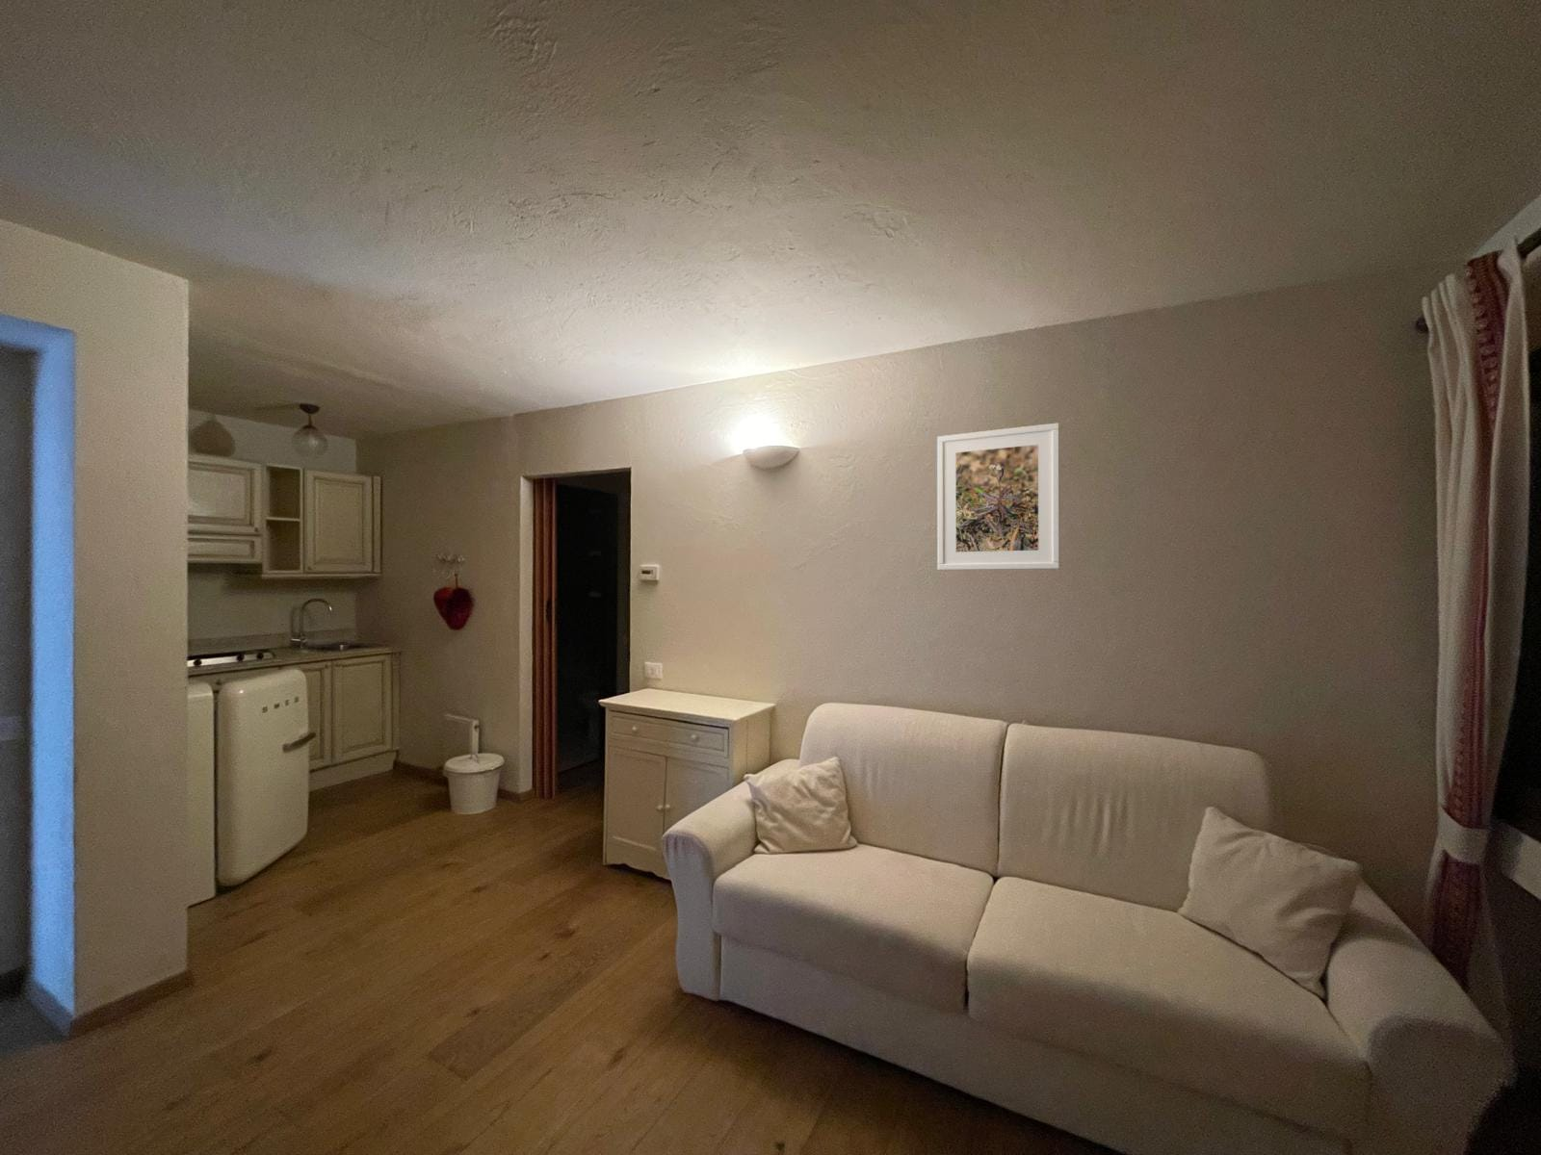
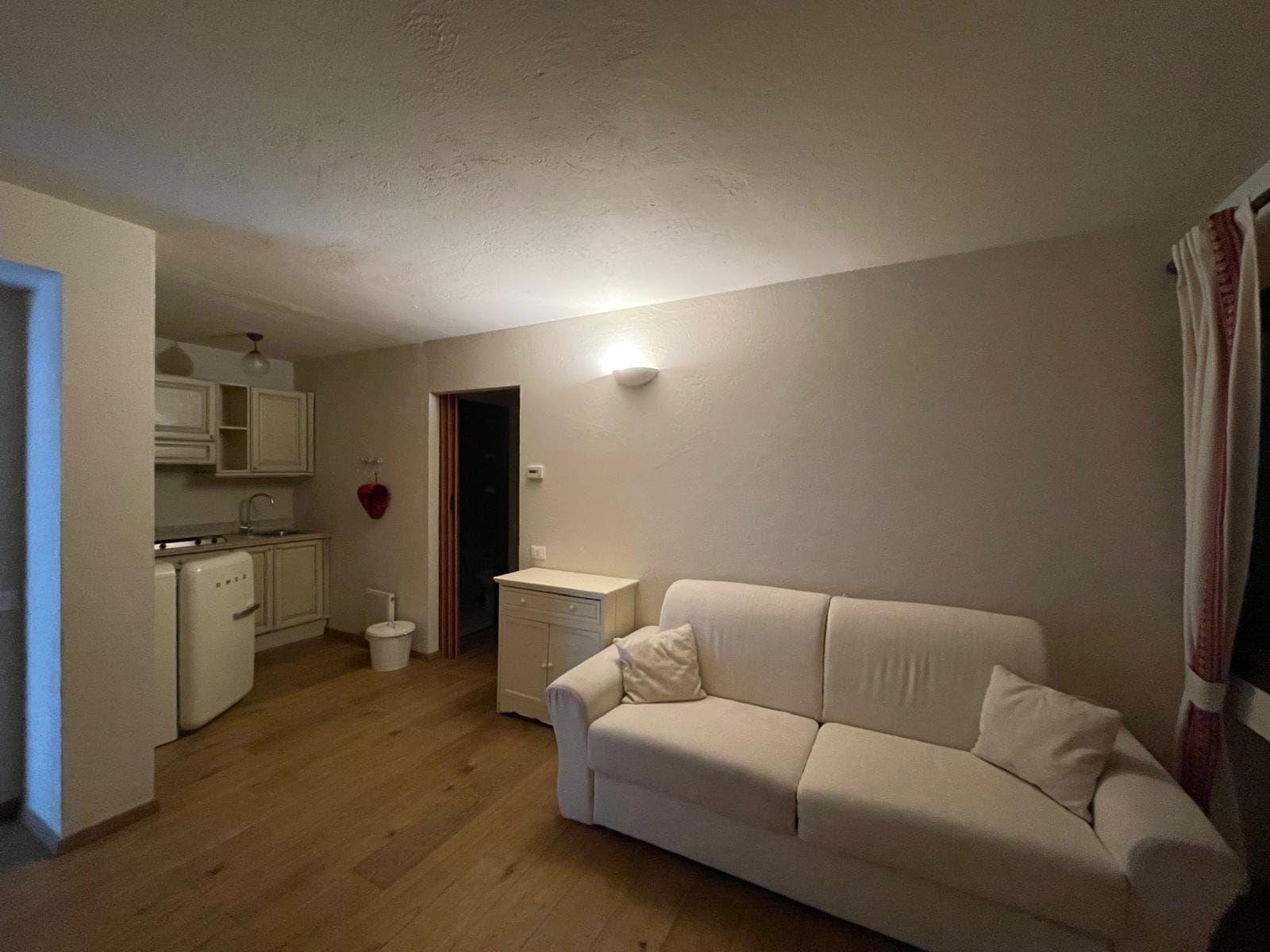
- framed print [937,422,1060,570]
